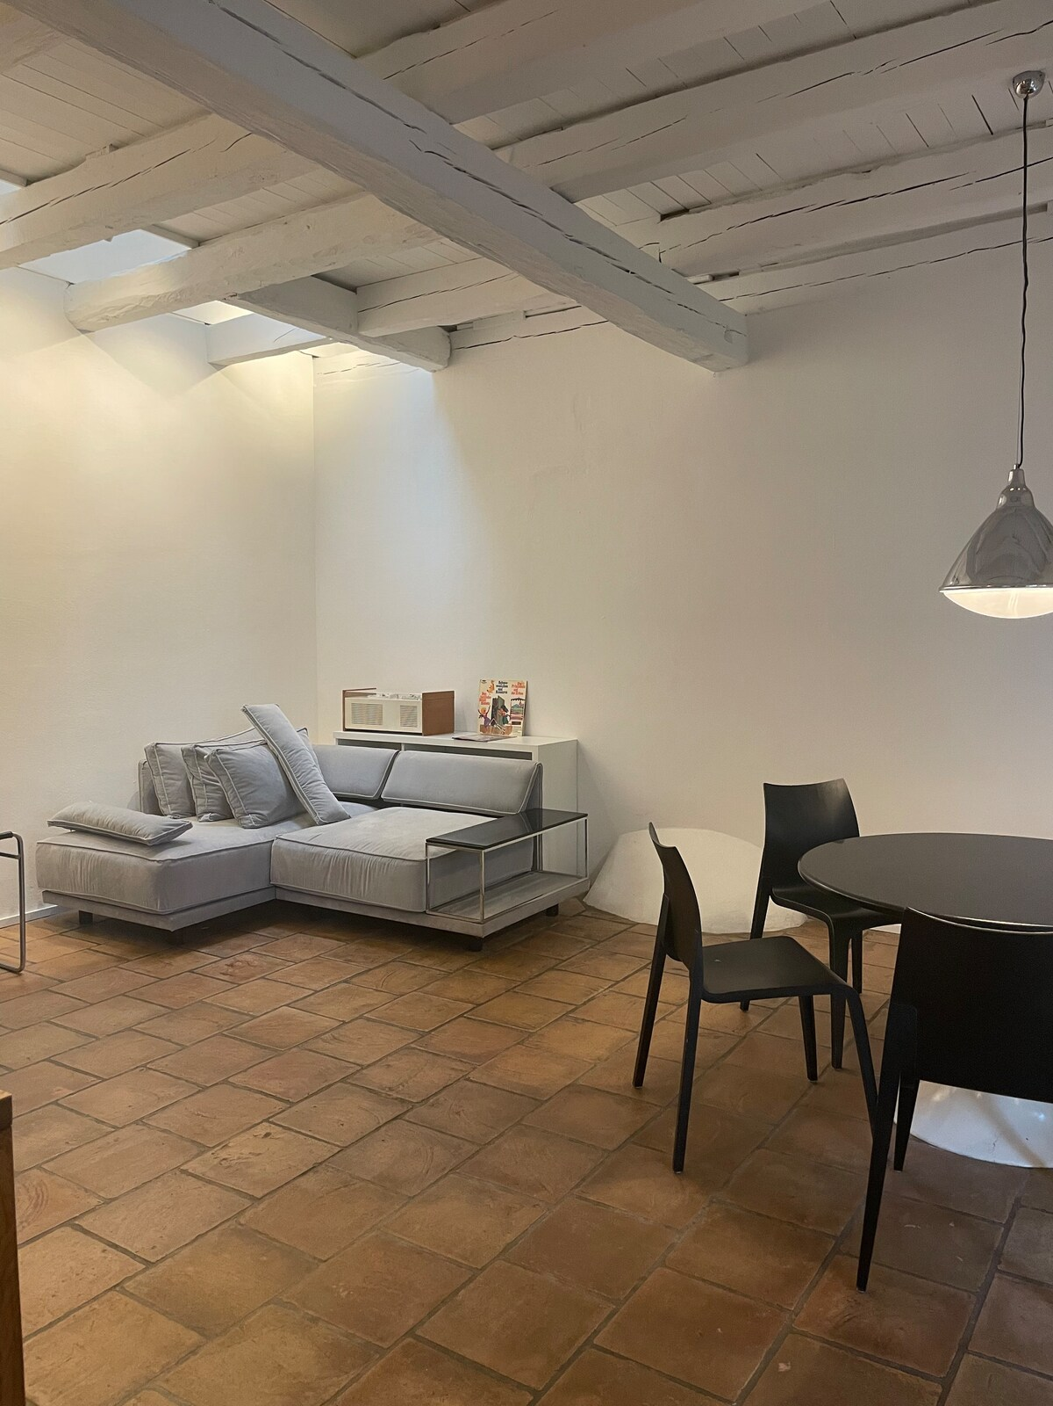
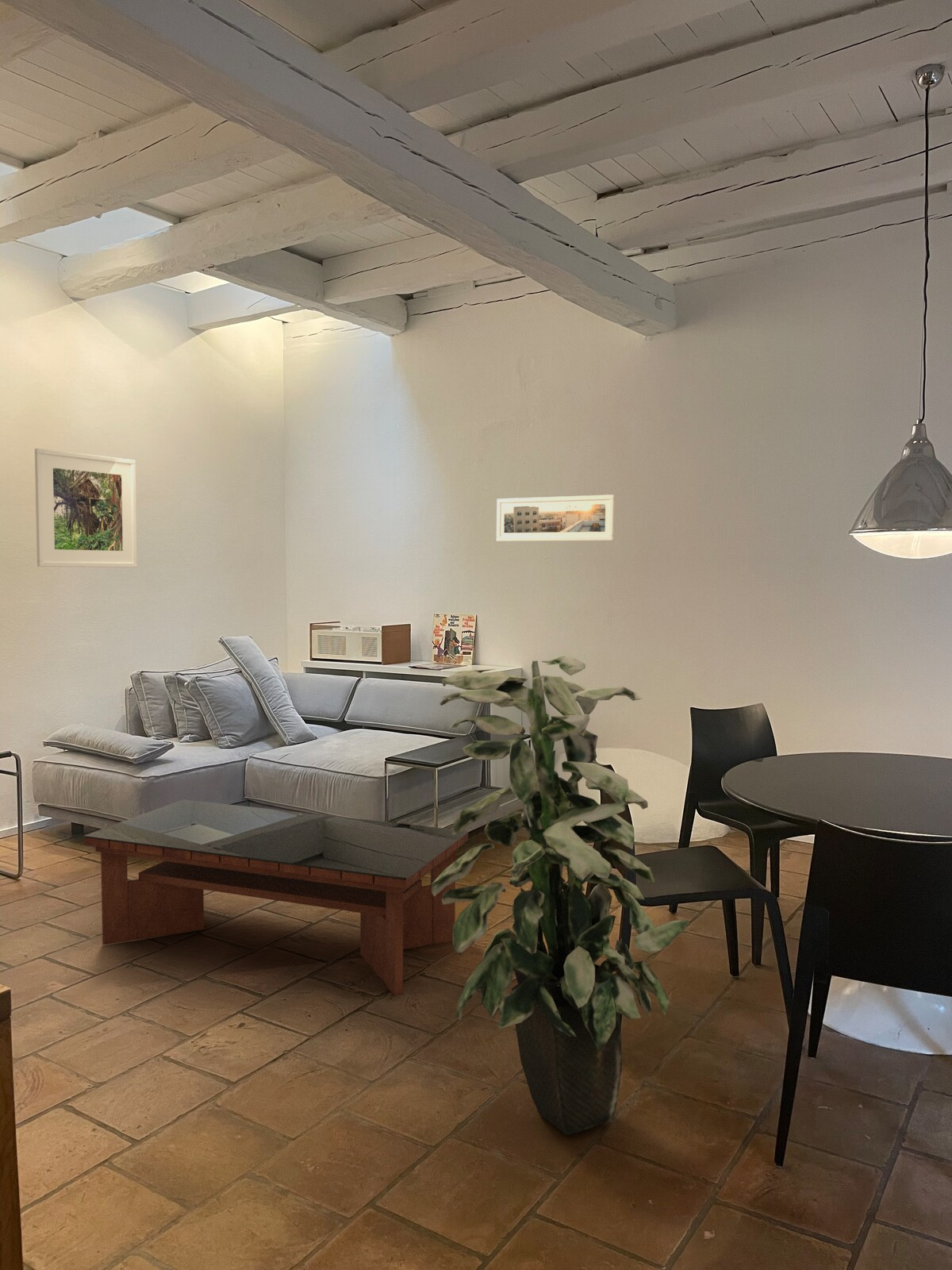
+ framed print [496,494,616,542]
+ indoor plant [432,655,690,1135]
+ coffee table [83,799,469,997]
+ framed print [34,448,138,568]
